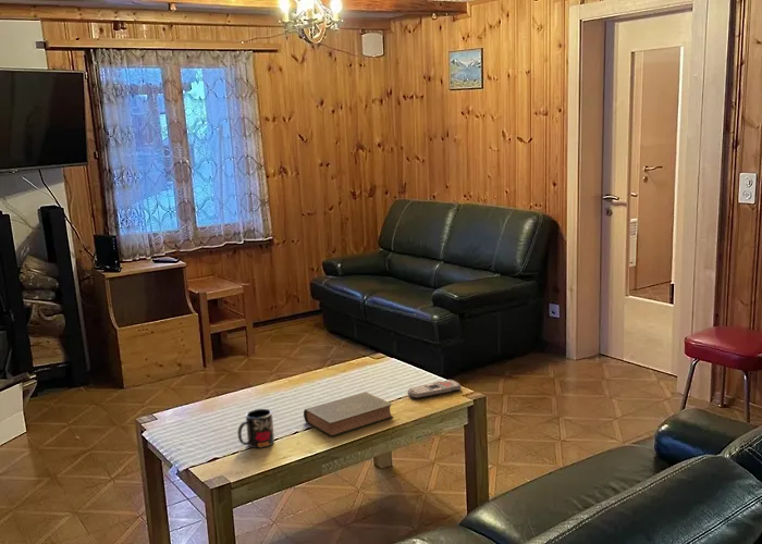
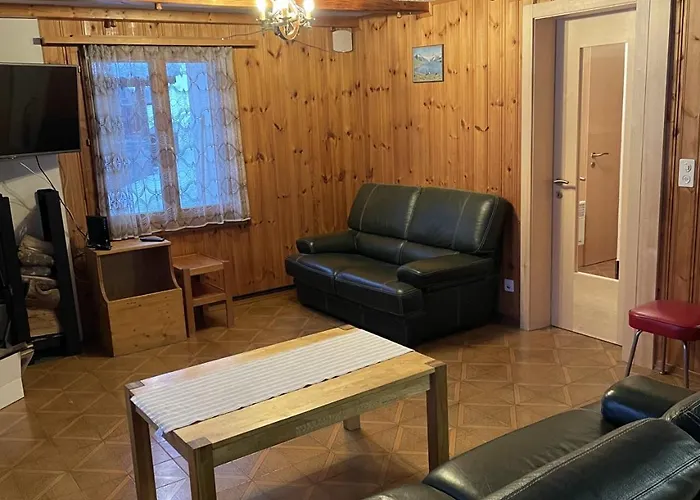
- mug [236,408,275,449]
- remote control [406,379,462,399]
- book [303,391,394,437]
